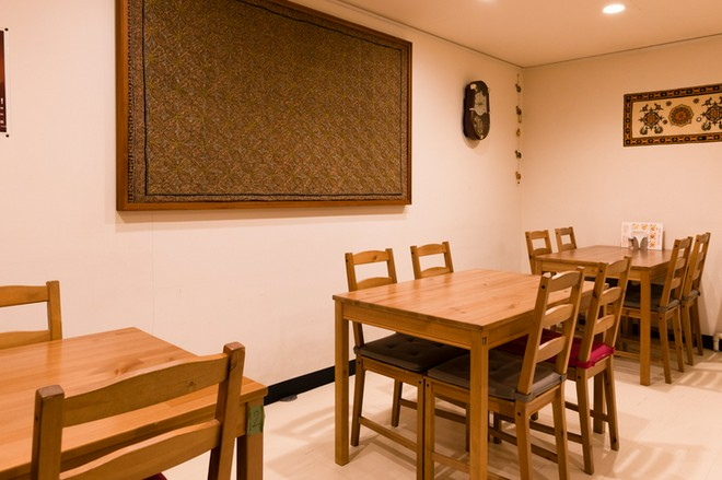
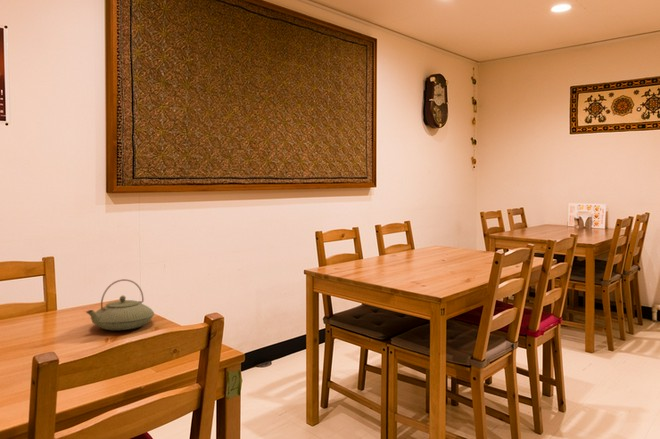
+ teapot [85,278,155,331]
